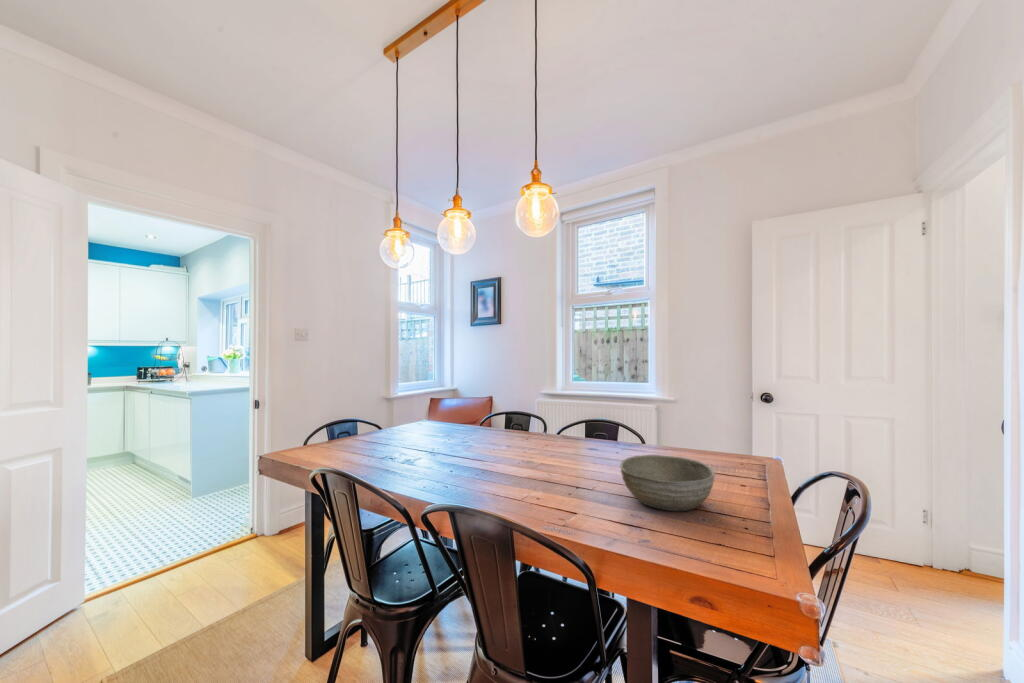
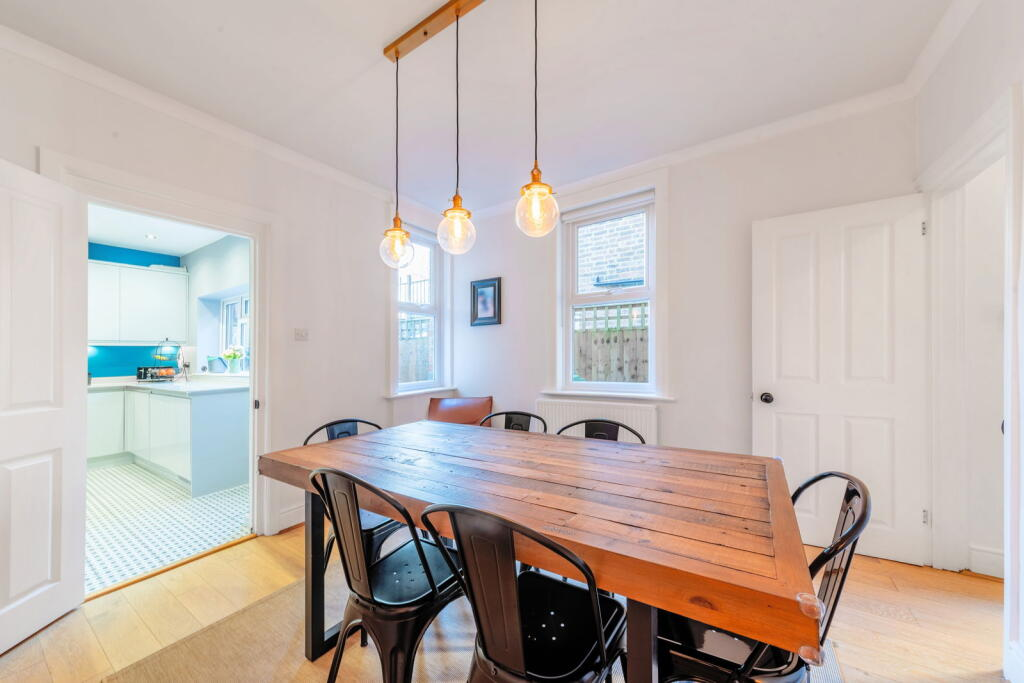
- bowl [619,454,715,512]
